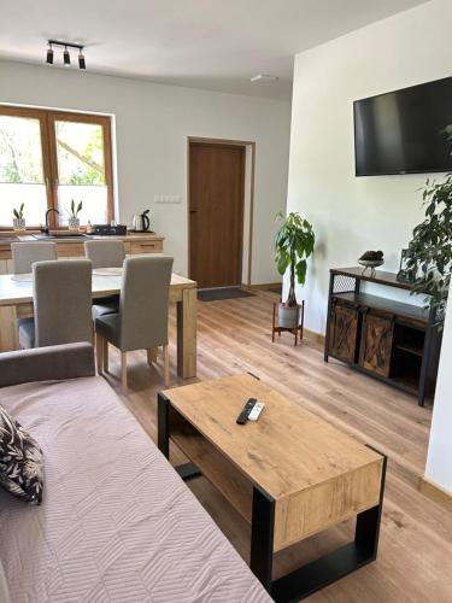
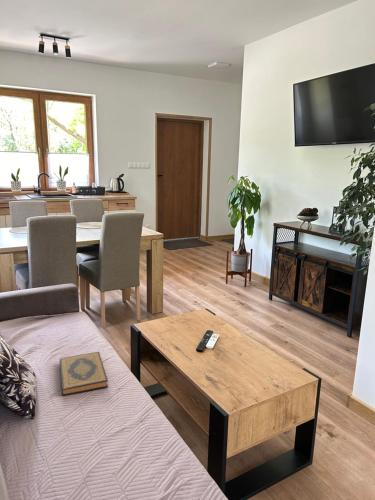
+ hardback book [59,351,109,397]
